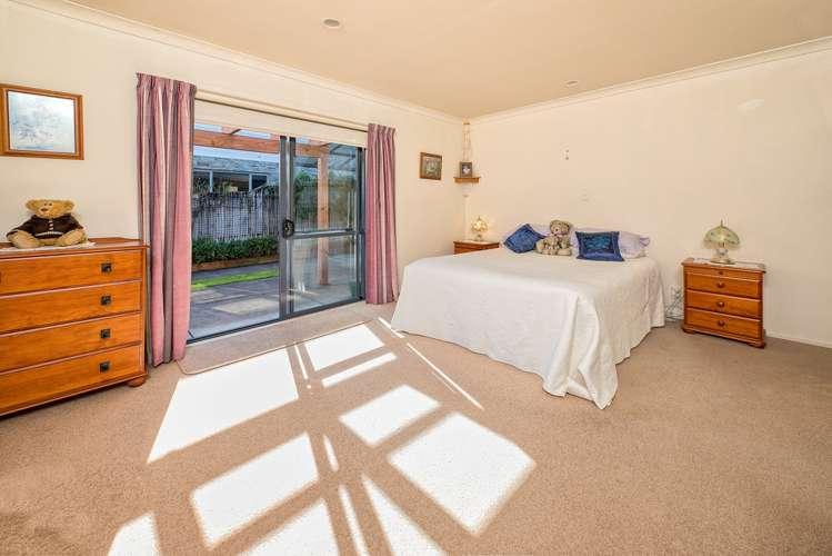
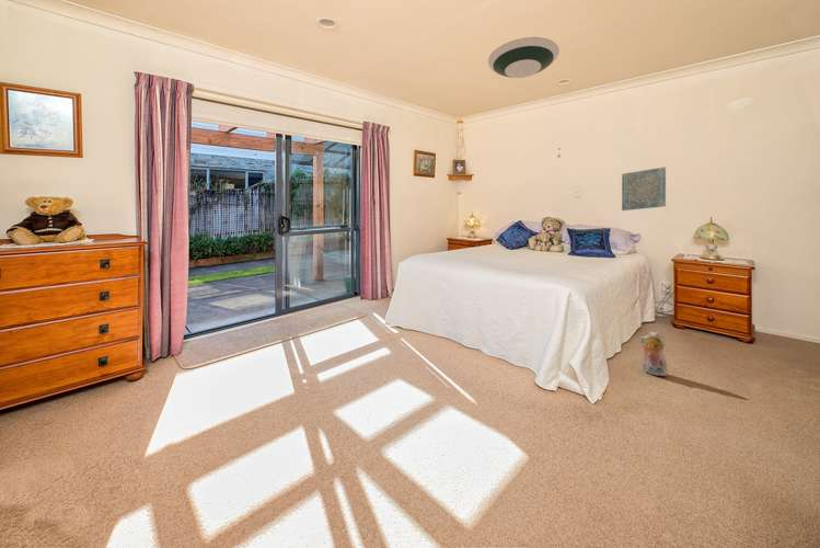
+ plush toy [639,331,668,377]
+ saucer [487,36,561,79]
+ wall art [621,167,667,212]
